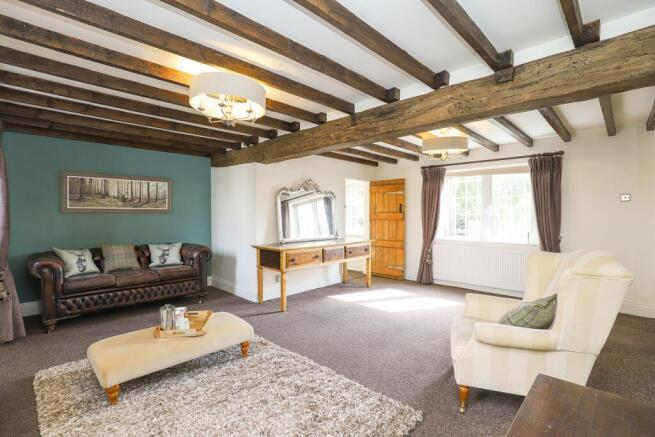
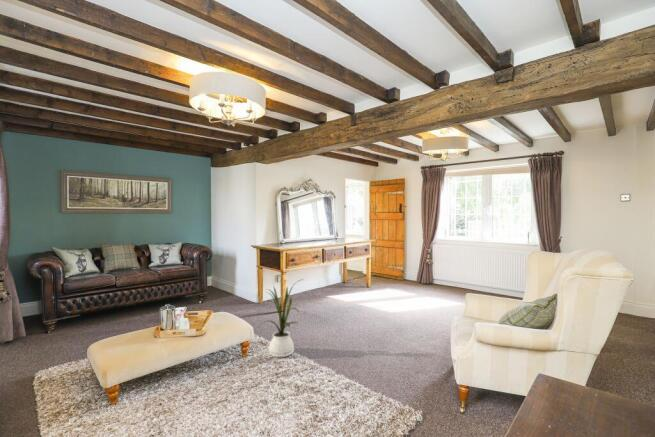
+ house plant [262,278,305,358]
